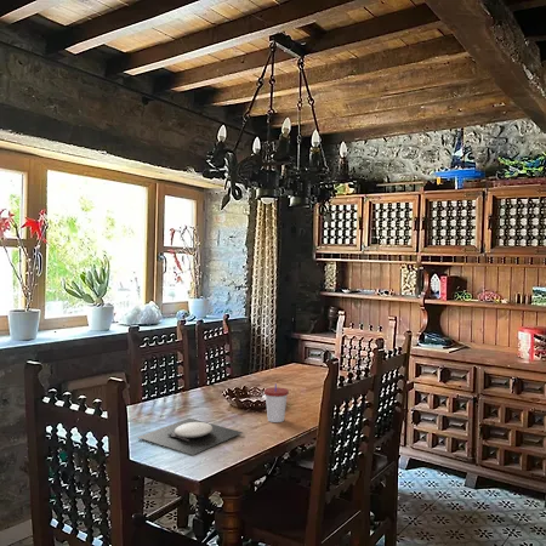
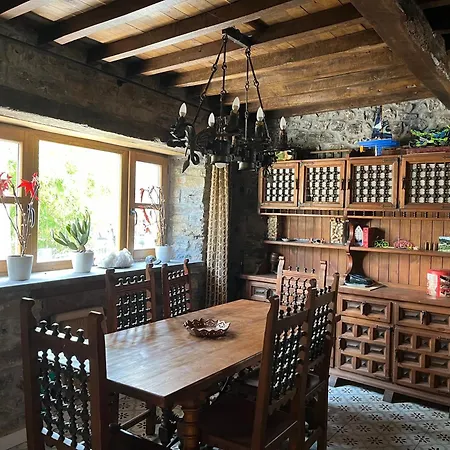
- plate [137,417,244,456]
- cup [263,382,290,423]
